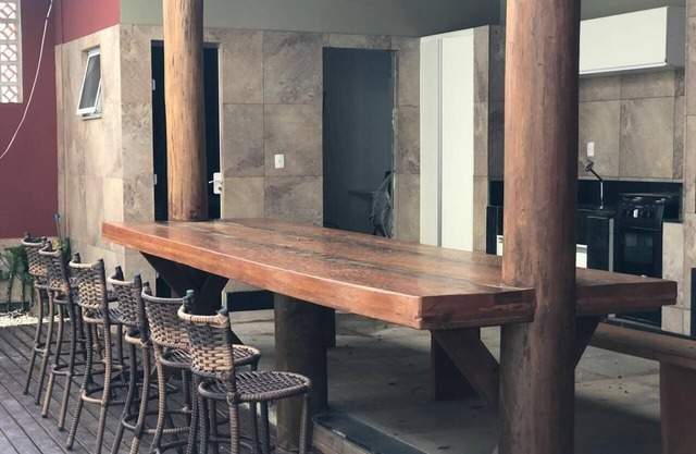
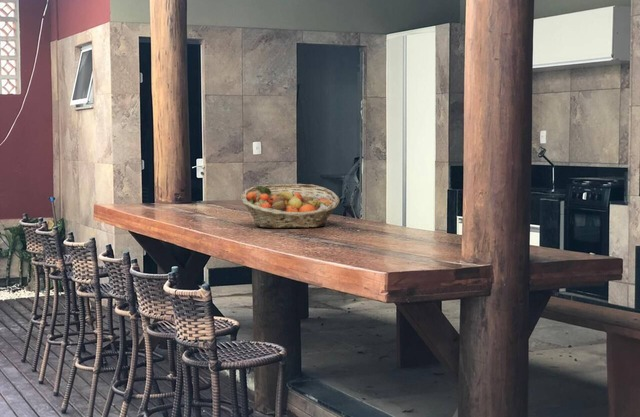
+ fruit basket [240,183,340,229]
